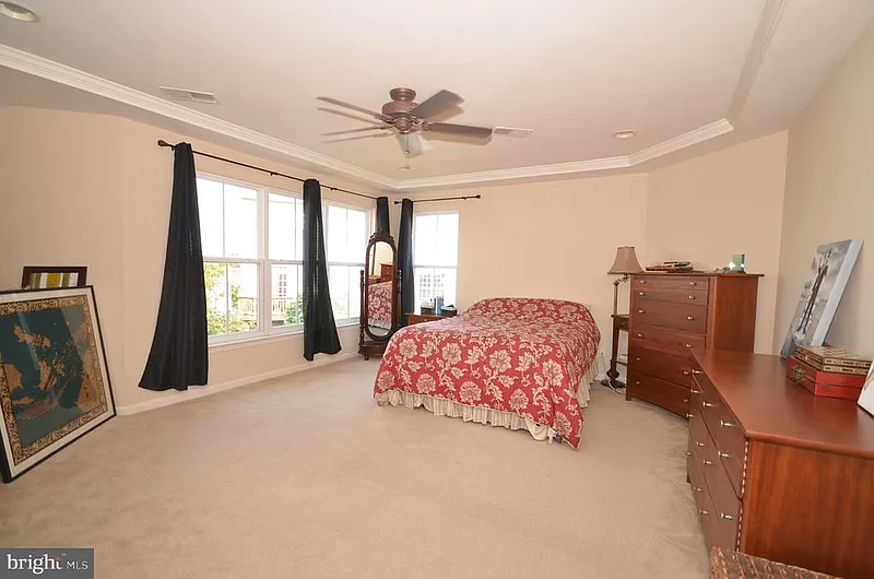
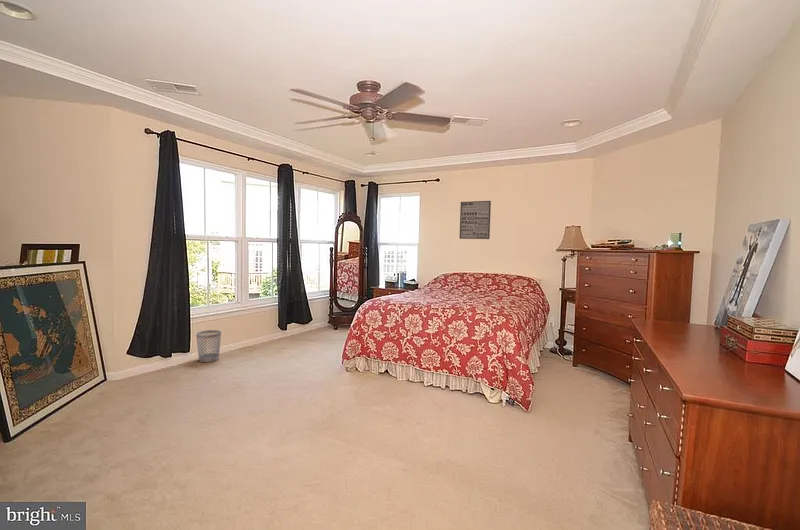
+ wall art [459,200,492,240]
+ wastebasket [195,329,222,363]
